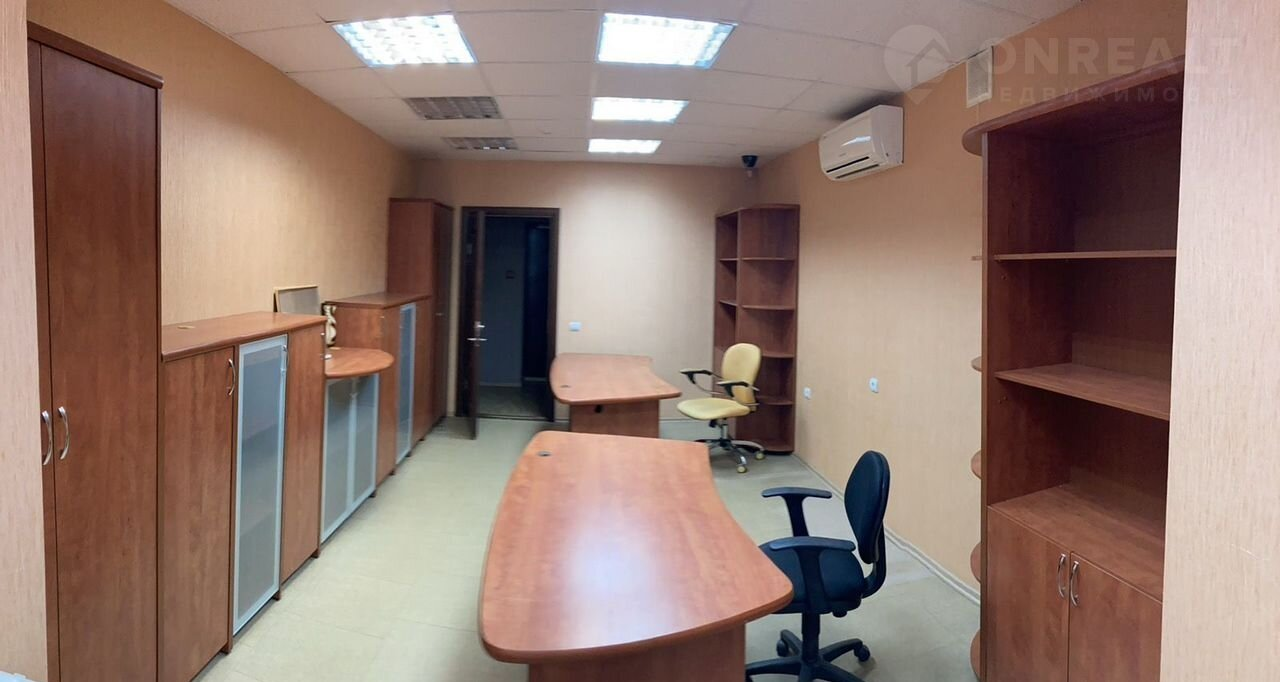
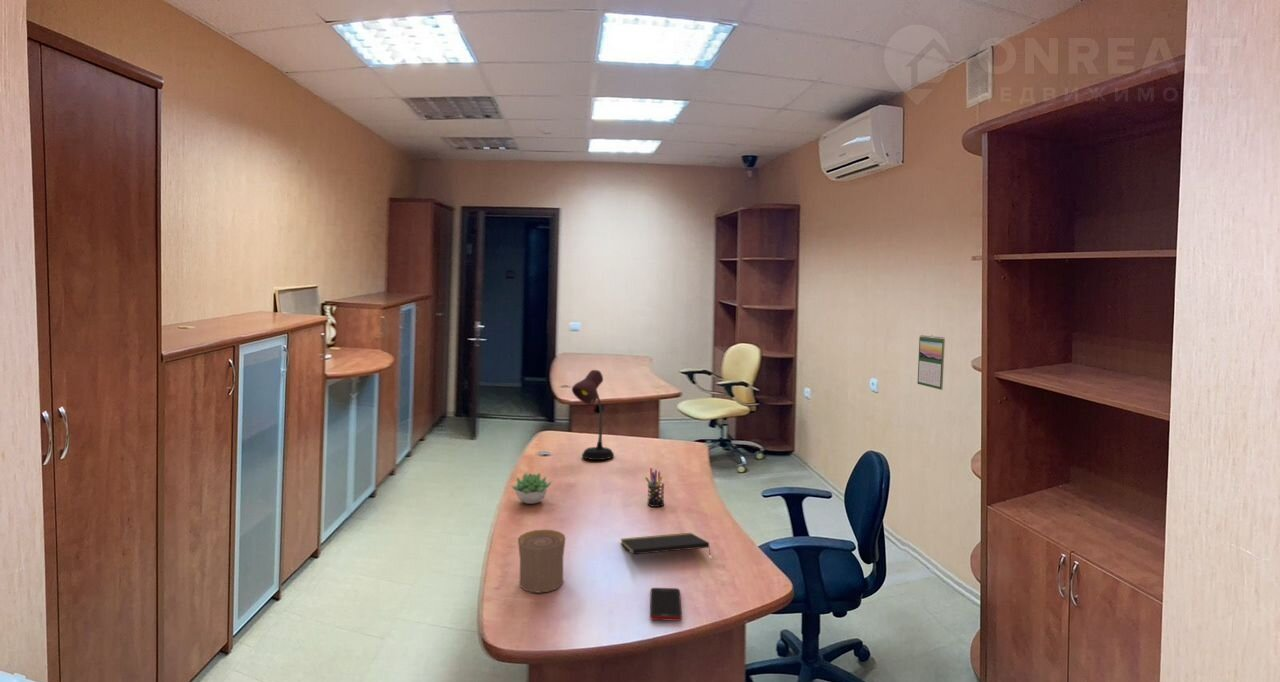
+ desk lamp [571,369,615,461]
+ cup [517,529,566,594]
+ pen holder [644,467,665,508]
+ notepad [620,532,711,556]
+ cell phone [649,587,683,622]
+ succulent plant [510,472,553,505]
+ calendar [917,334,946,391]
